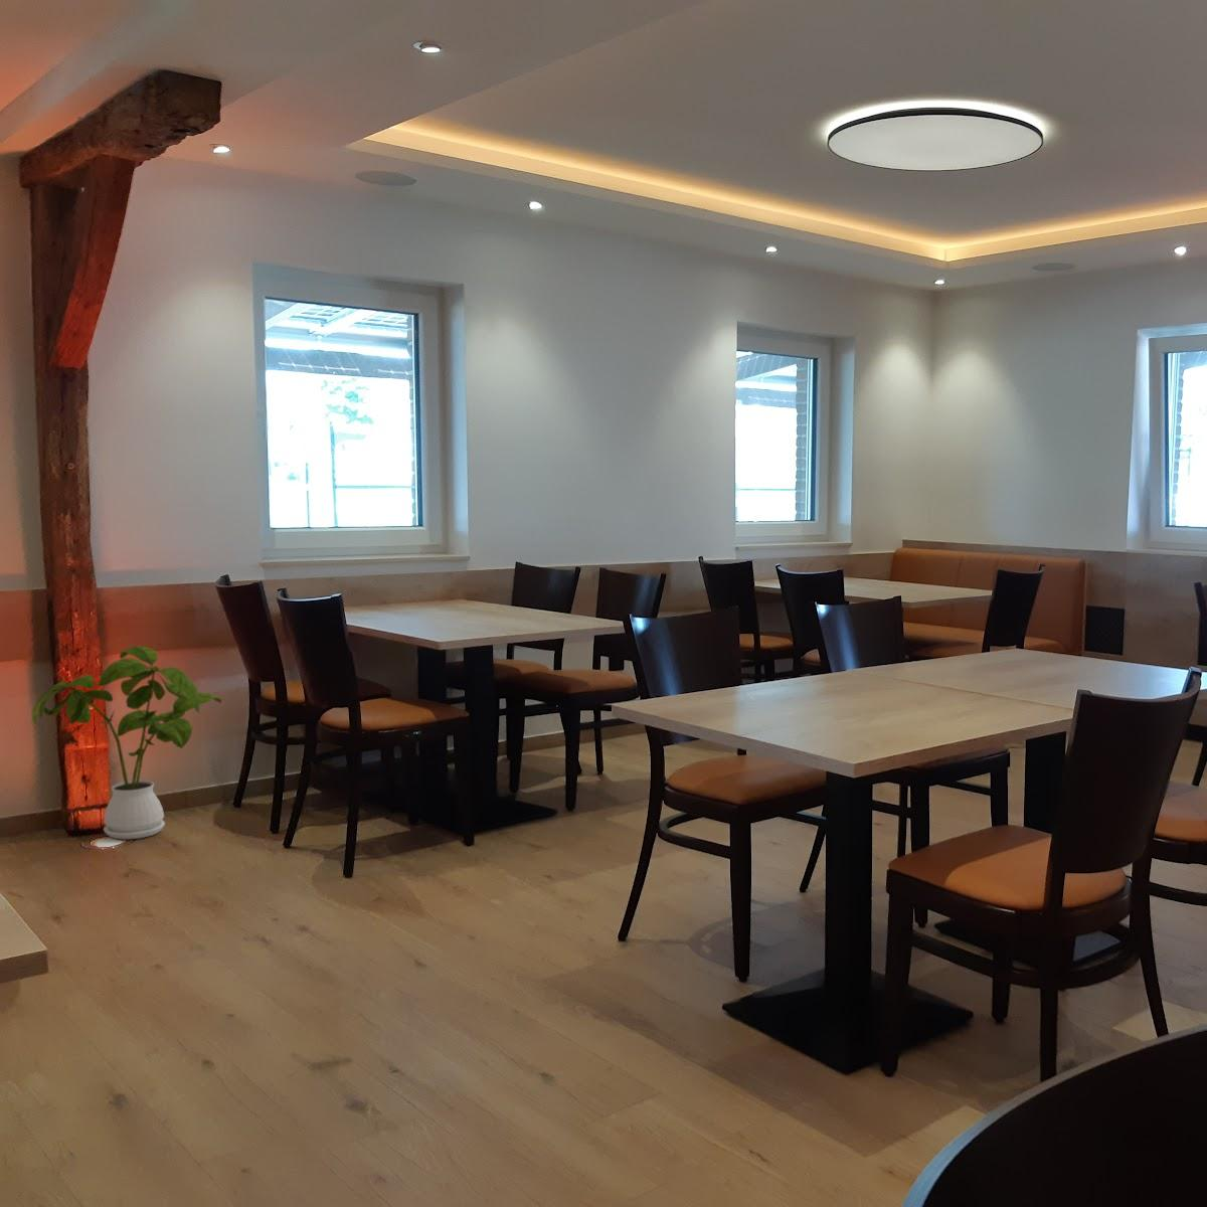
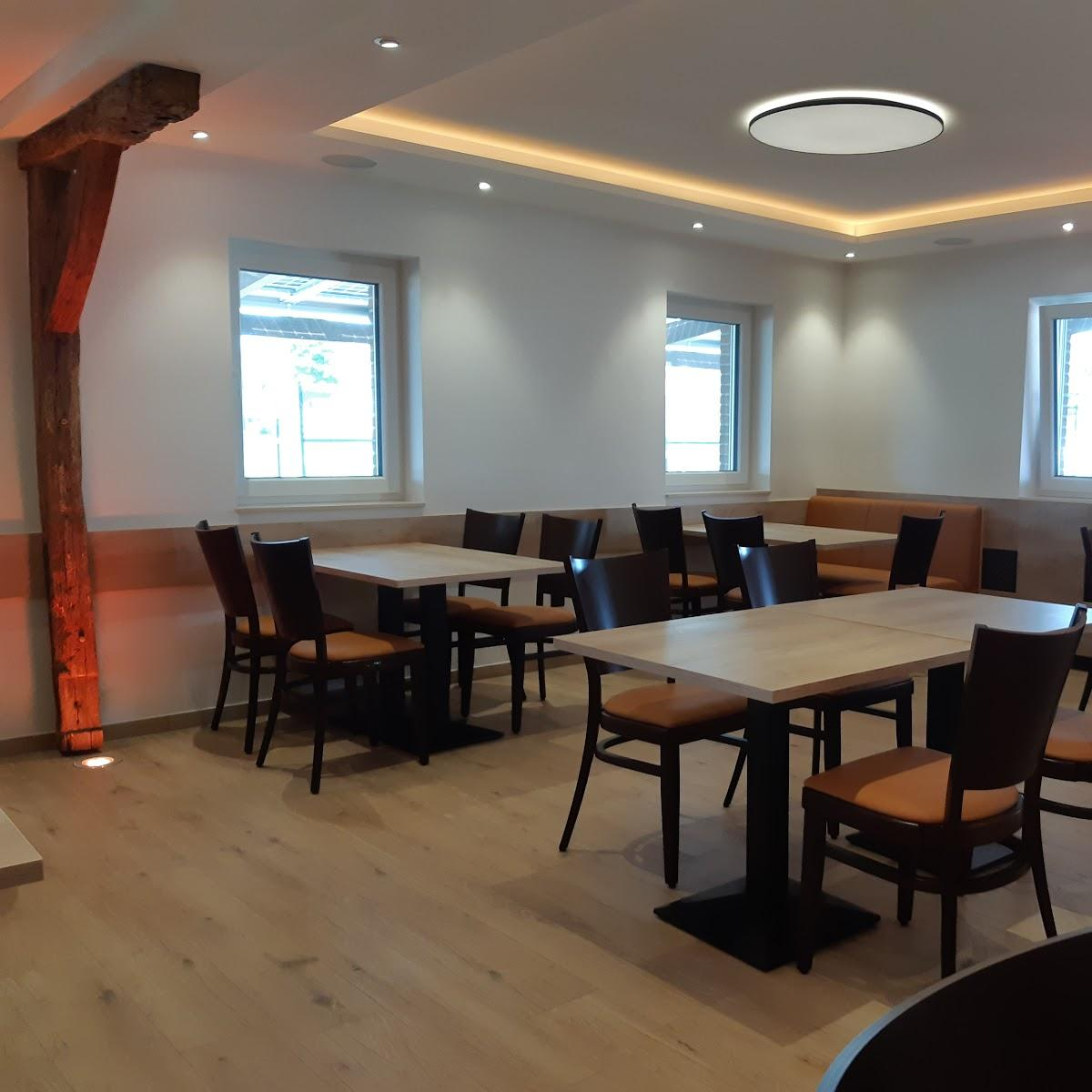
- house plant [31,644,222,840]
